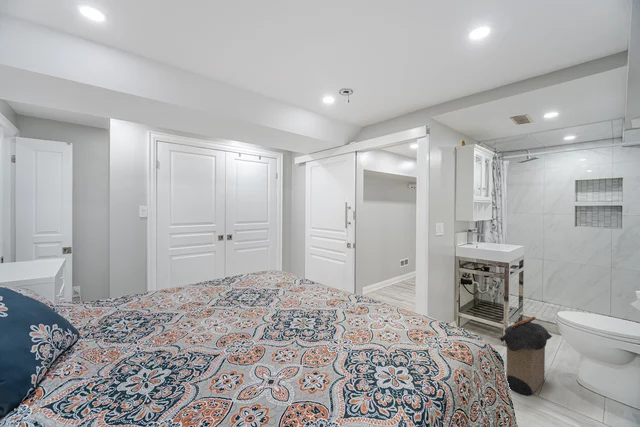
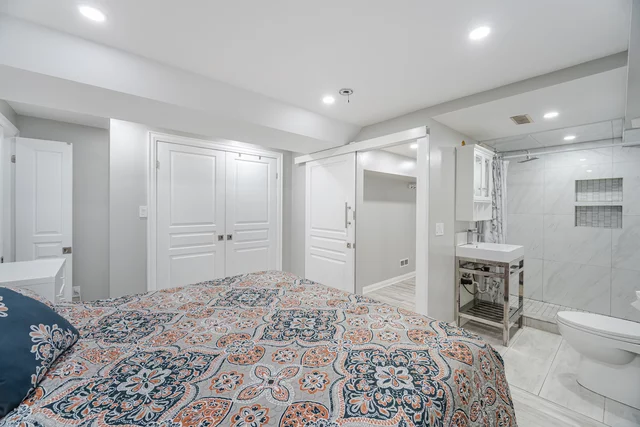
- laundry hamper [499,316,553,396]
